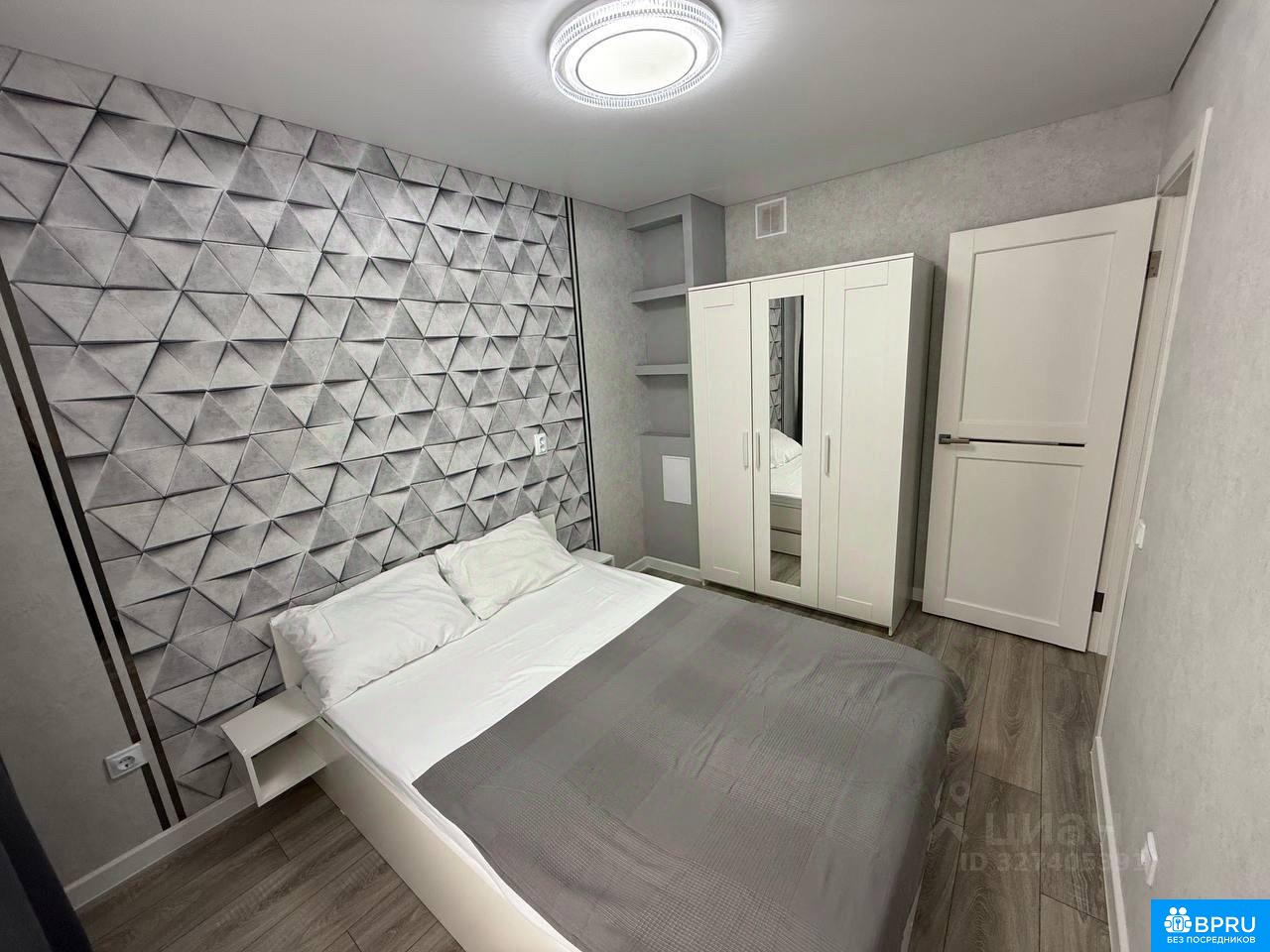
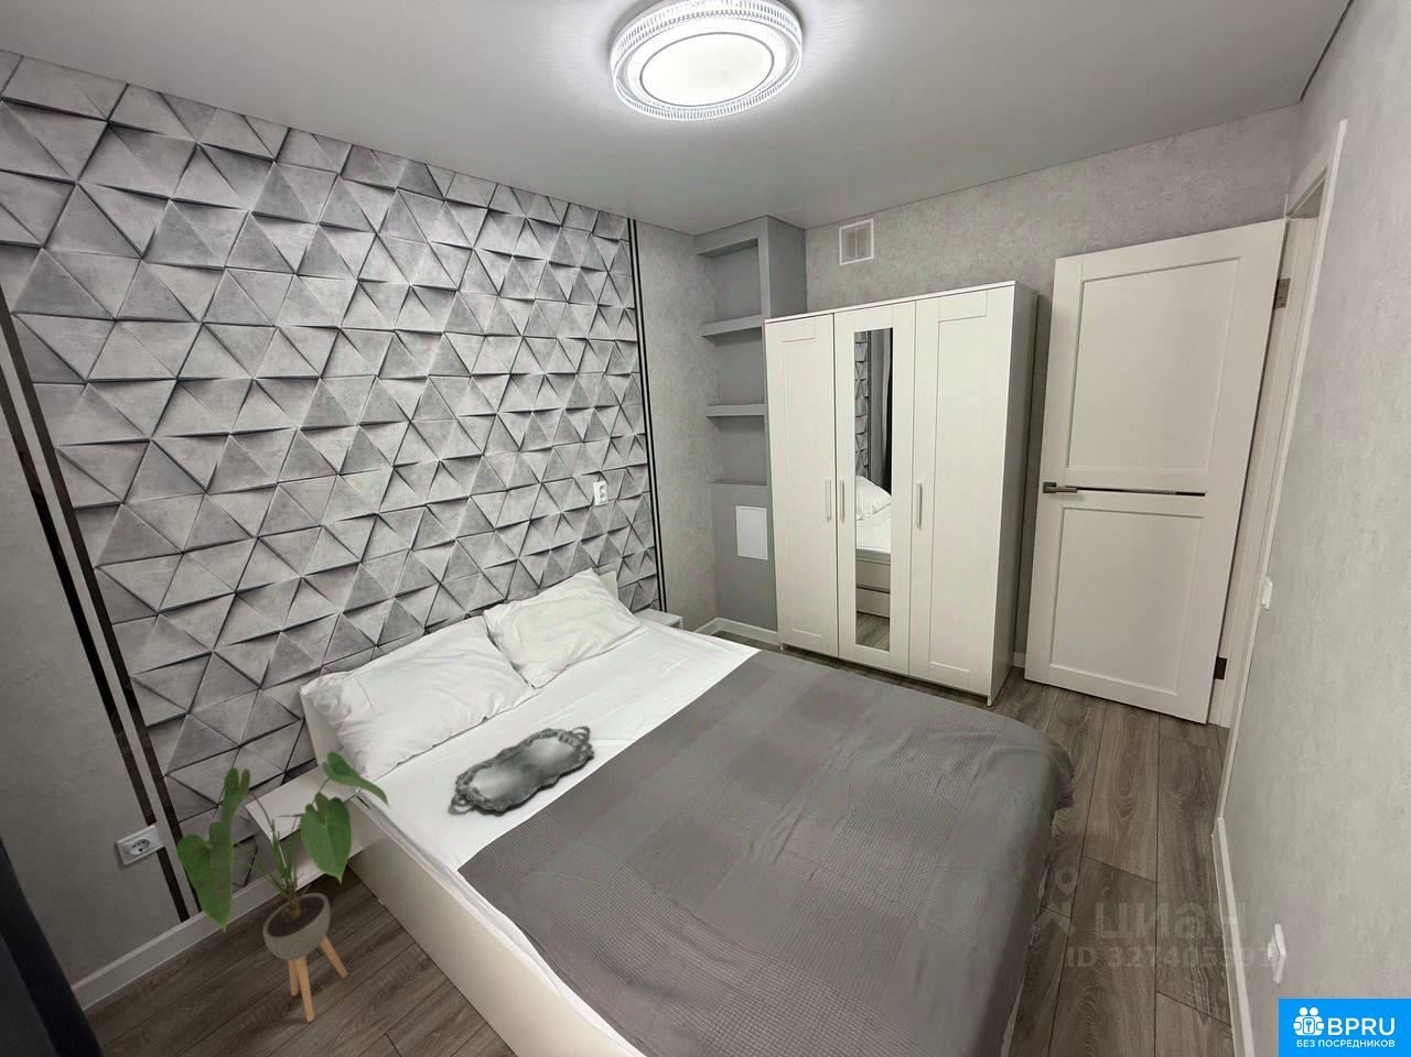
+ house plant [176,749,390,1023]
+ serving tray [449,725,597,813]
